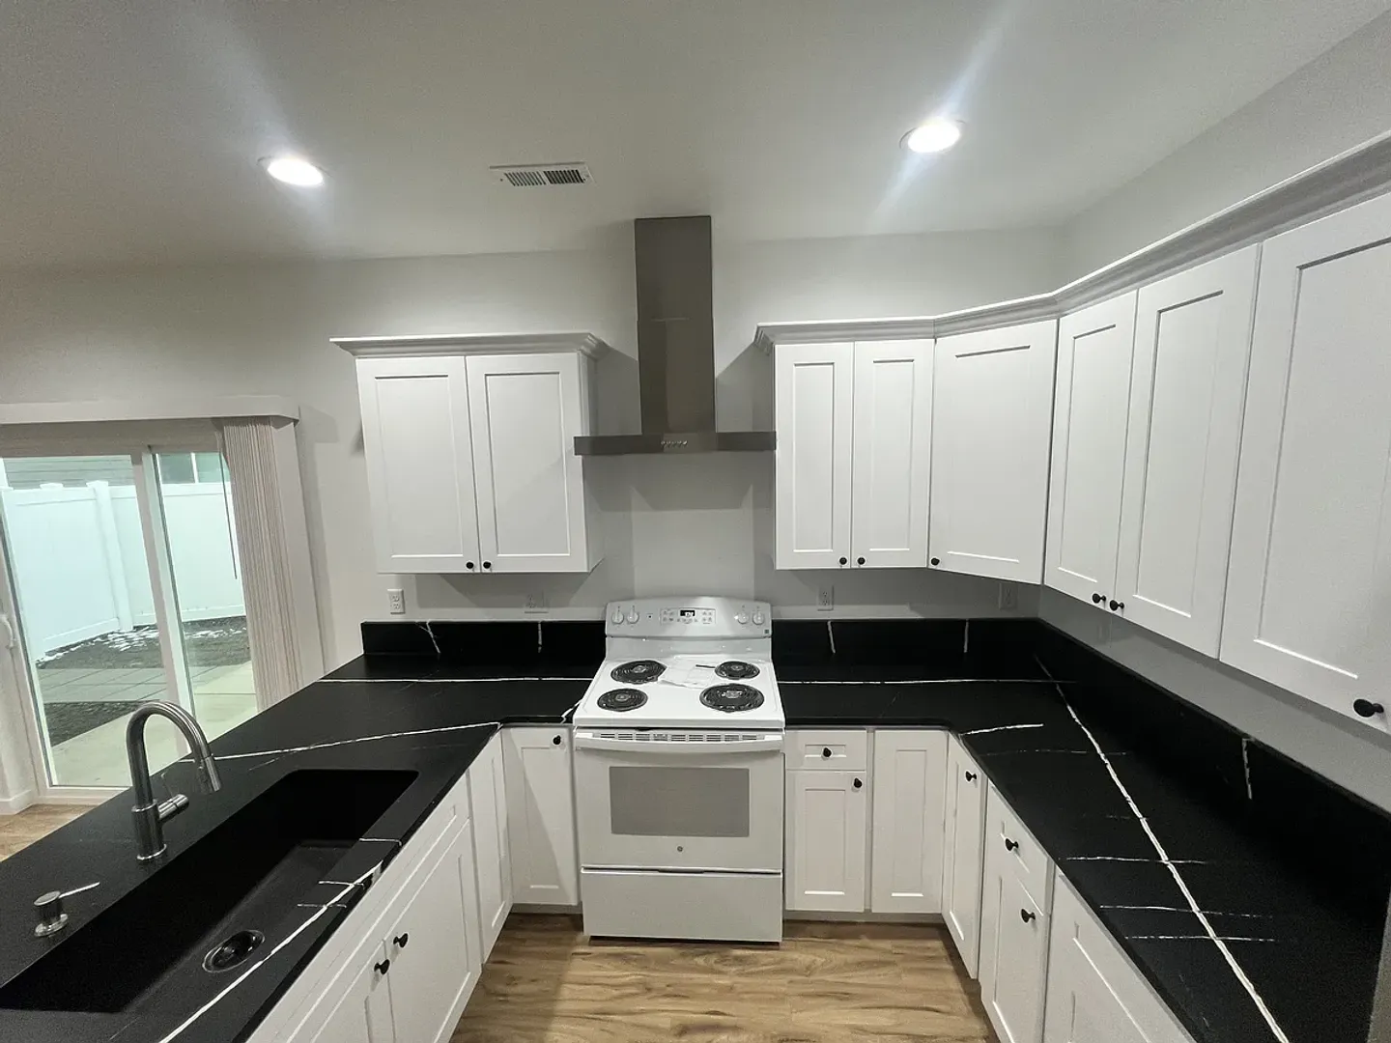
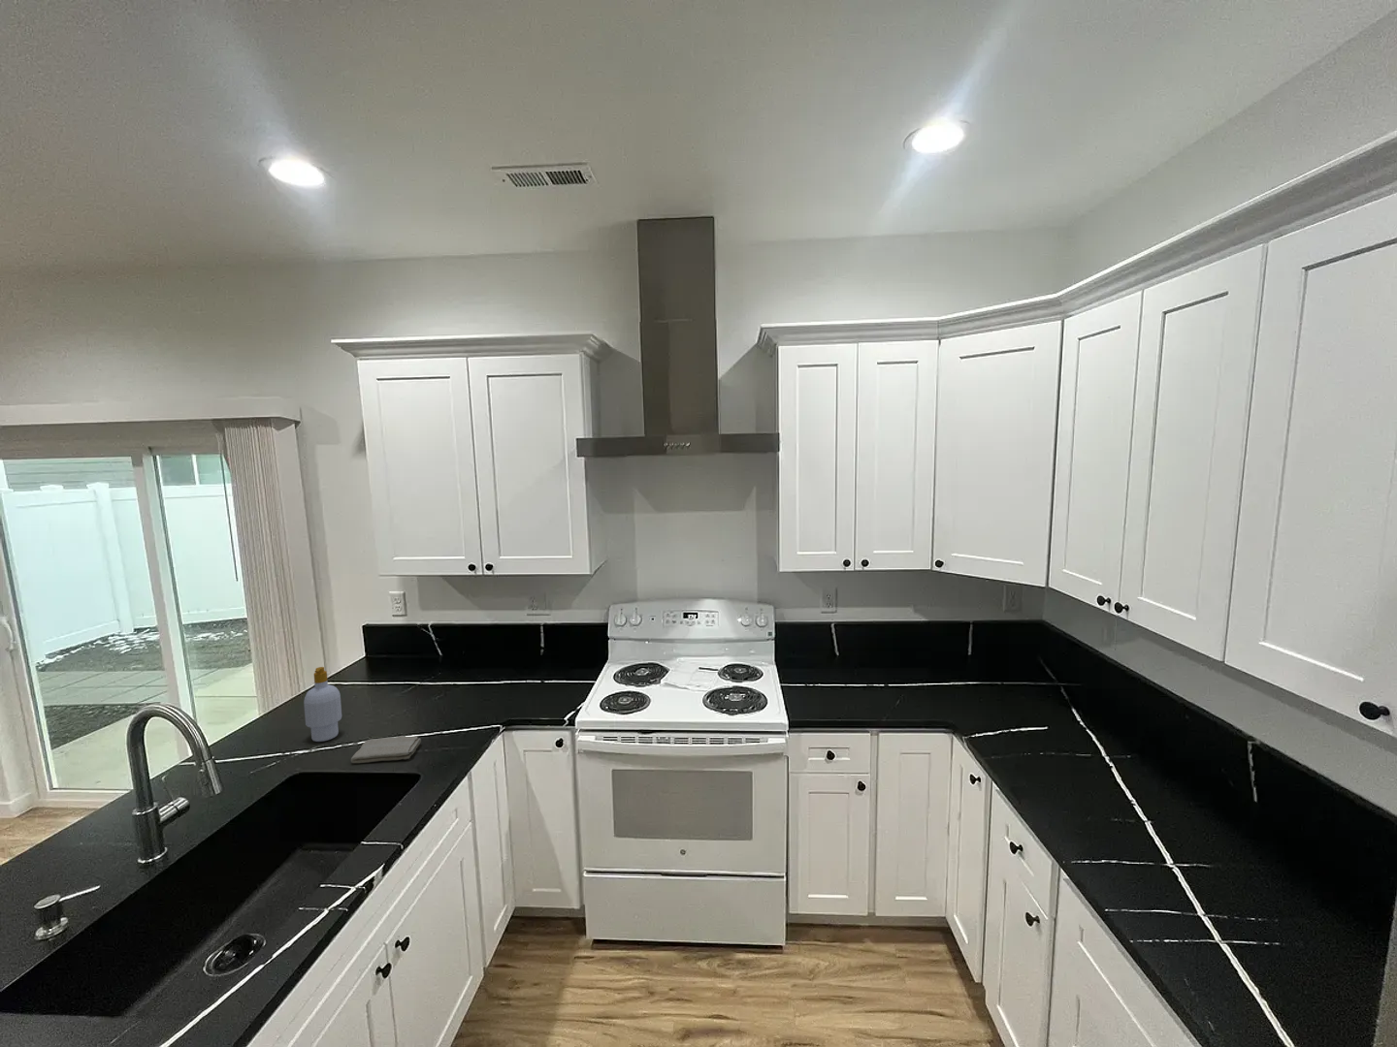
+ soap bottle [302,666,342,742]
+ washcloth [350,735,422,764]
